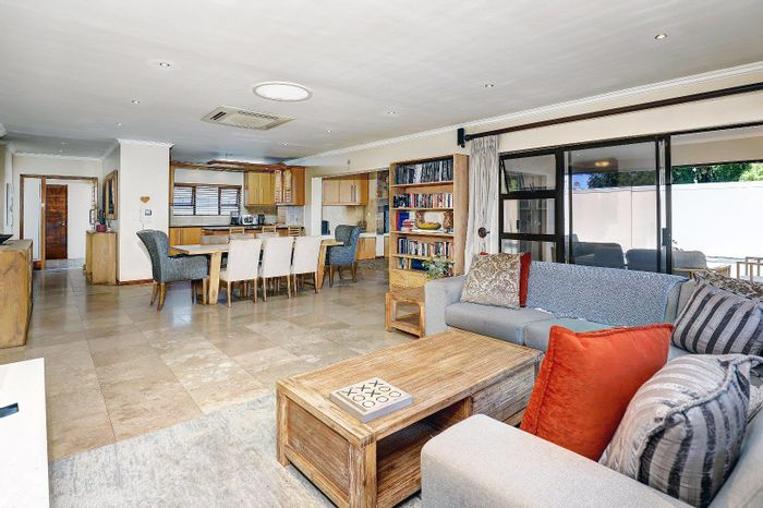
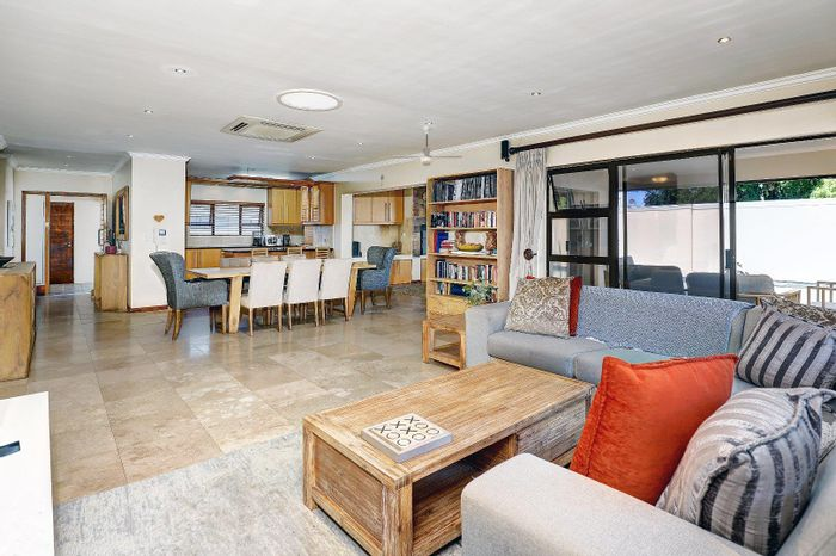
+ ceiling fan [391,125,463,167]
